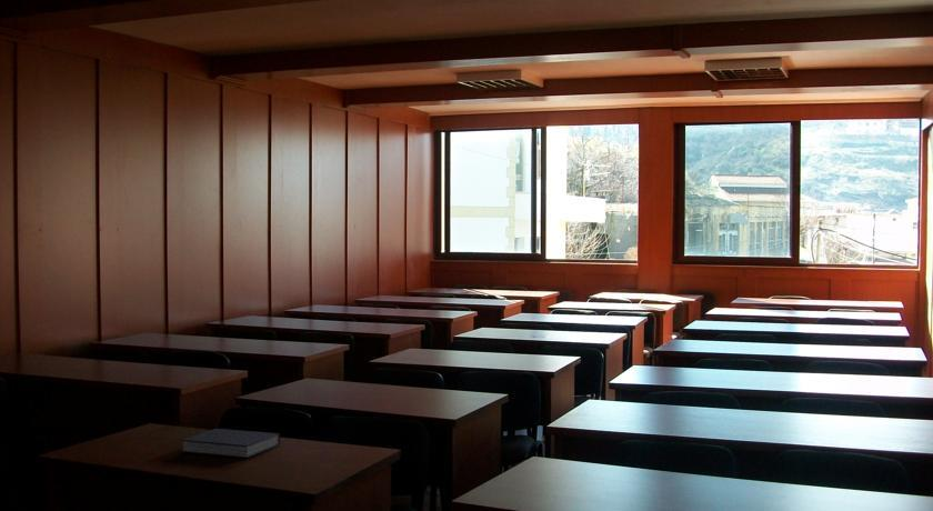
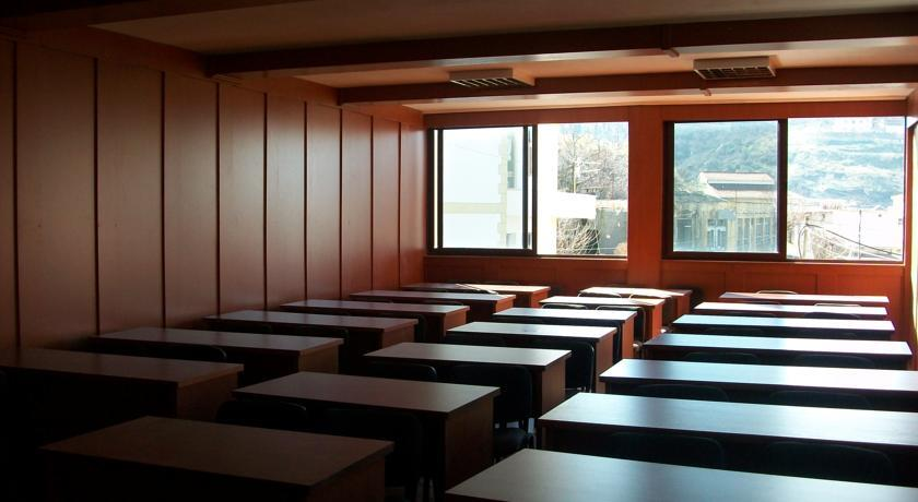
- book [180,428,281,459]
